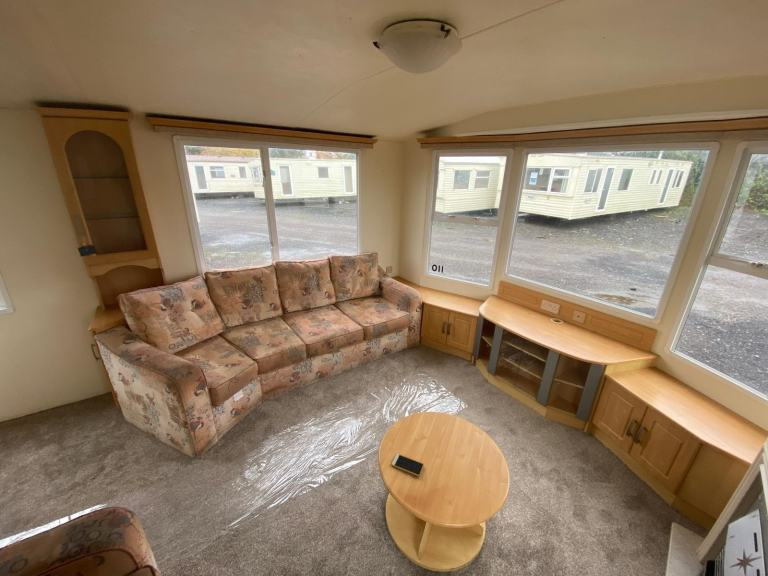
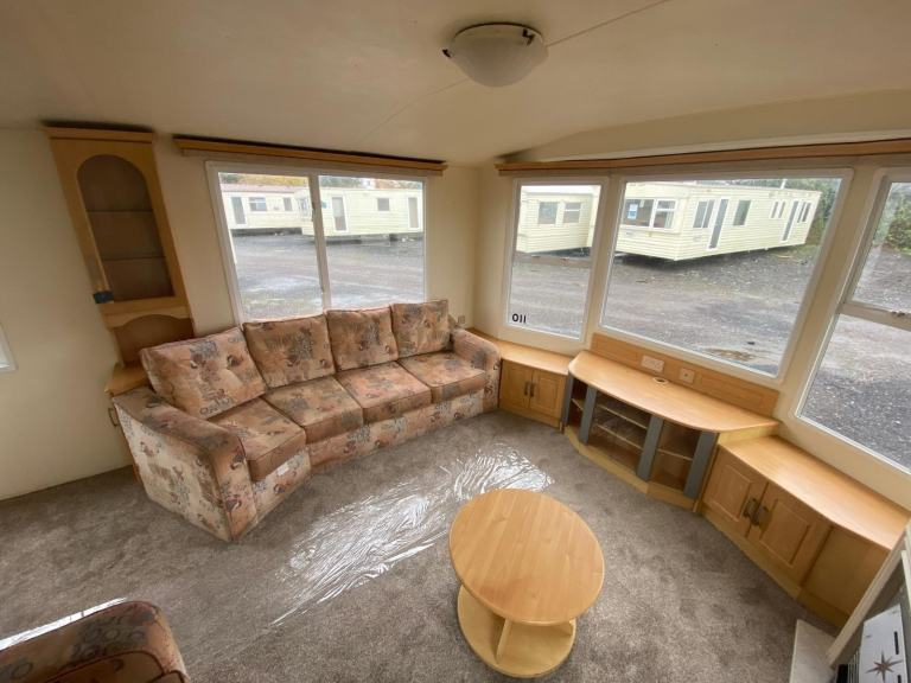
- smartphone [390,453,425,477]
